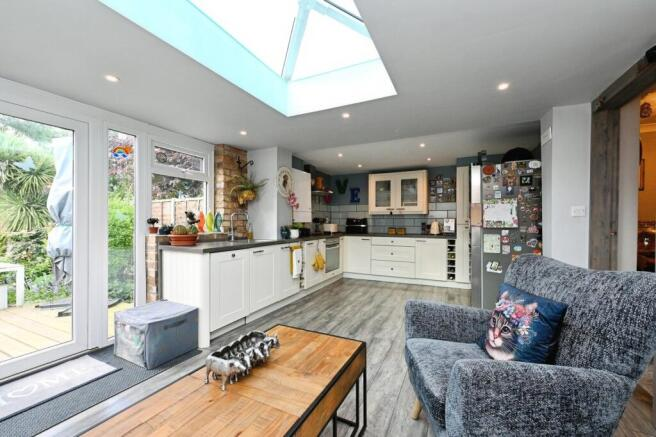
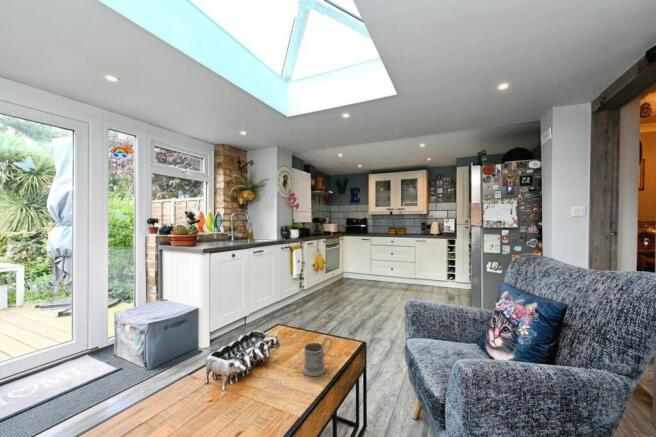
+ mug [301,336,333,377]
